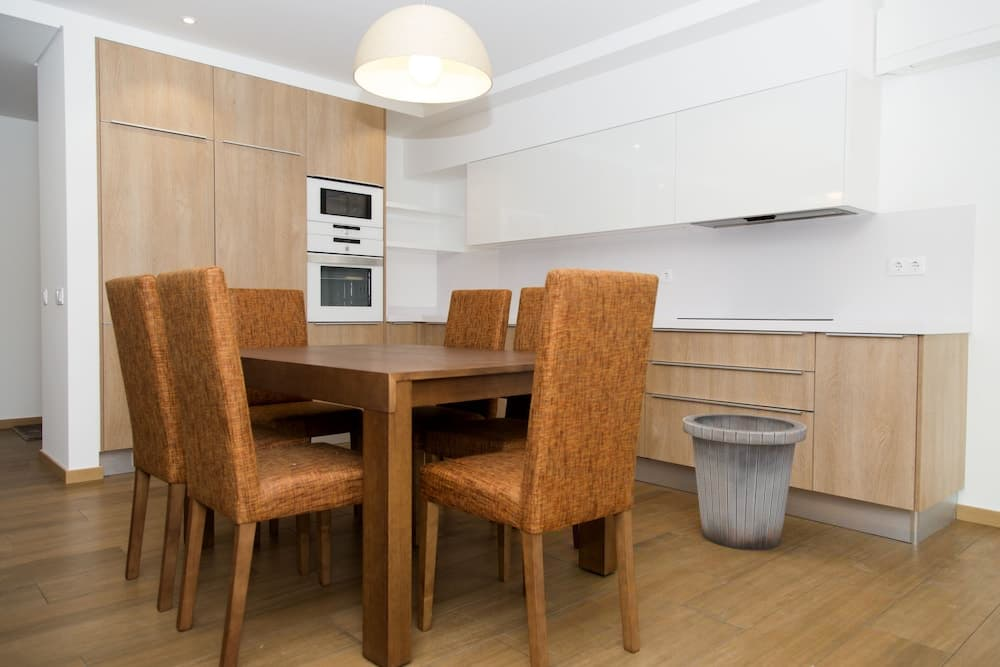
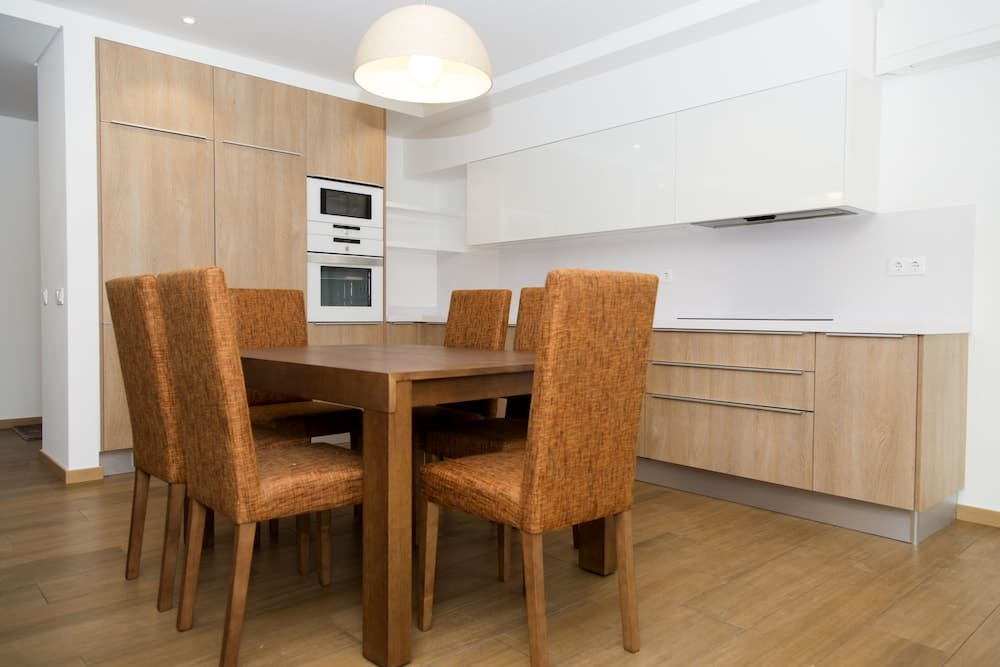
- trash can [682,413,808,551]
